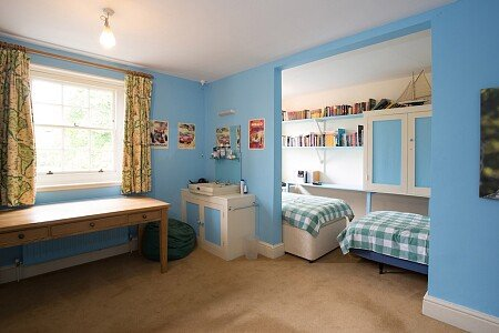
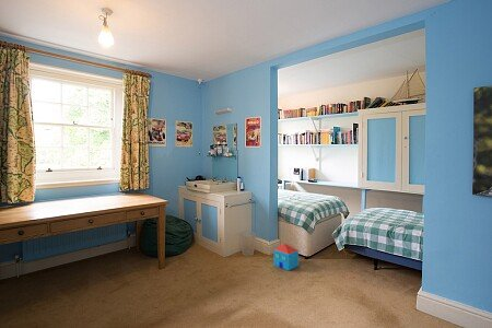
+ toy house [273,243,300,271]
